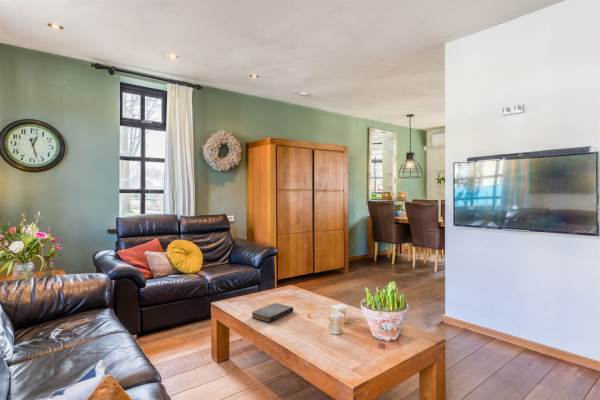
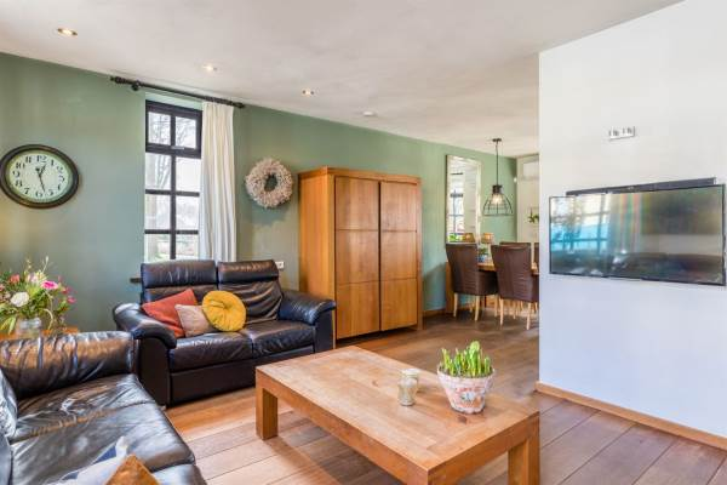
- book [251,302,294,323]
